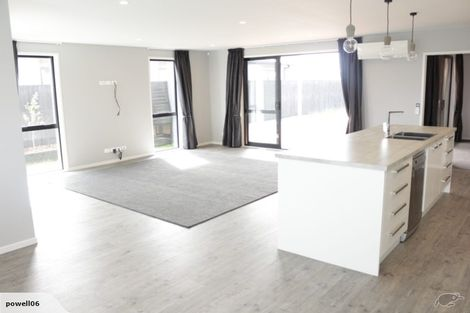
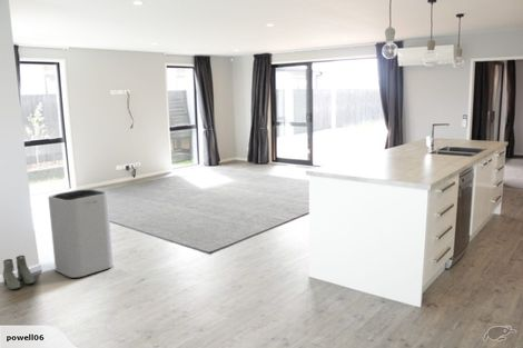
+ boots [1,255,36,290]
+ trash can [47,188,115,279]
